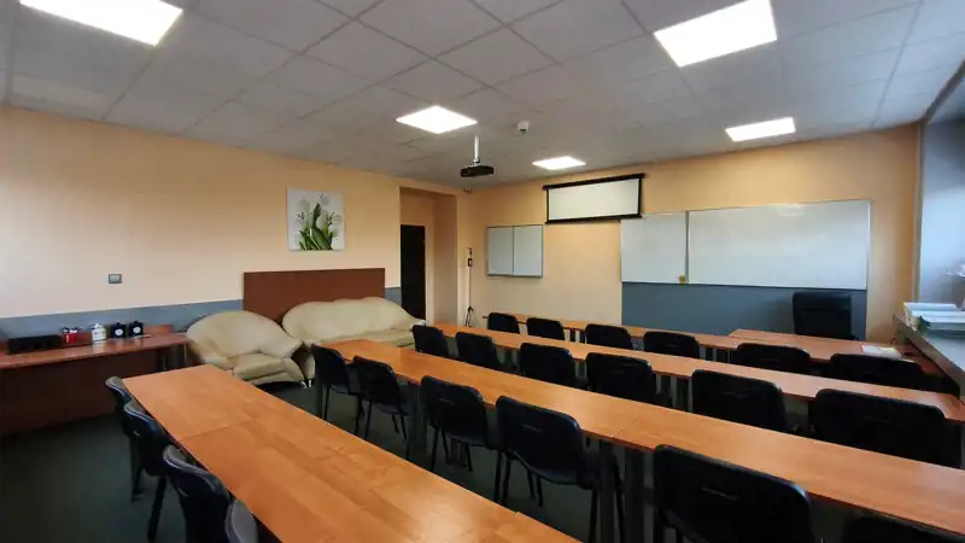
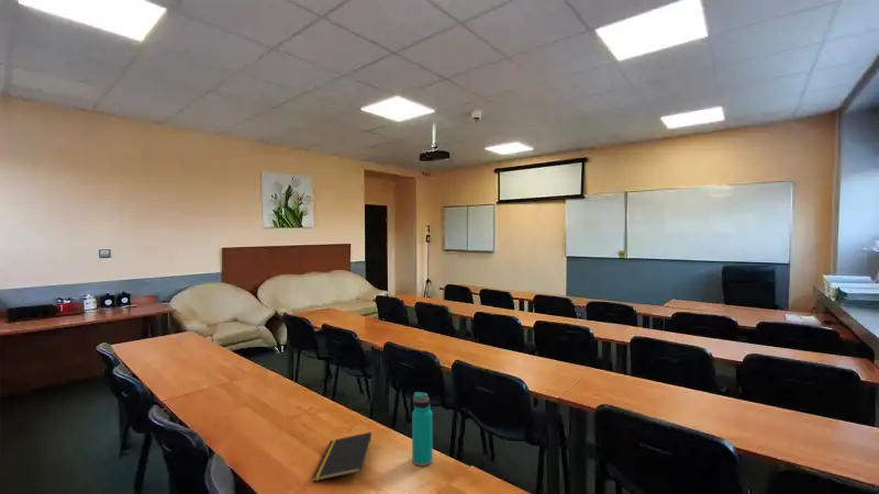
+ notepad [311,431,372,483]
+ water bottle [411,391,434,467]
